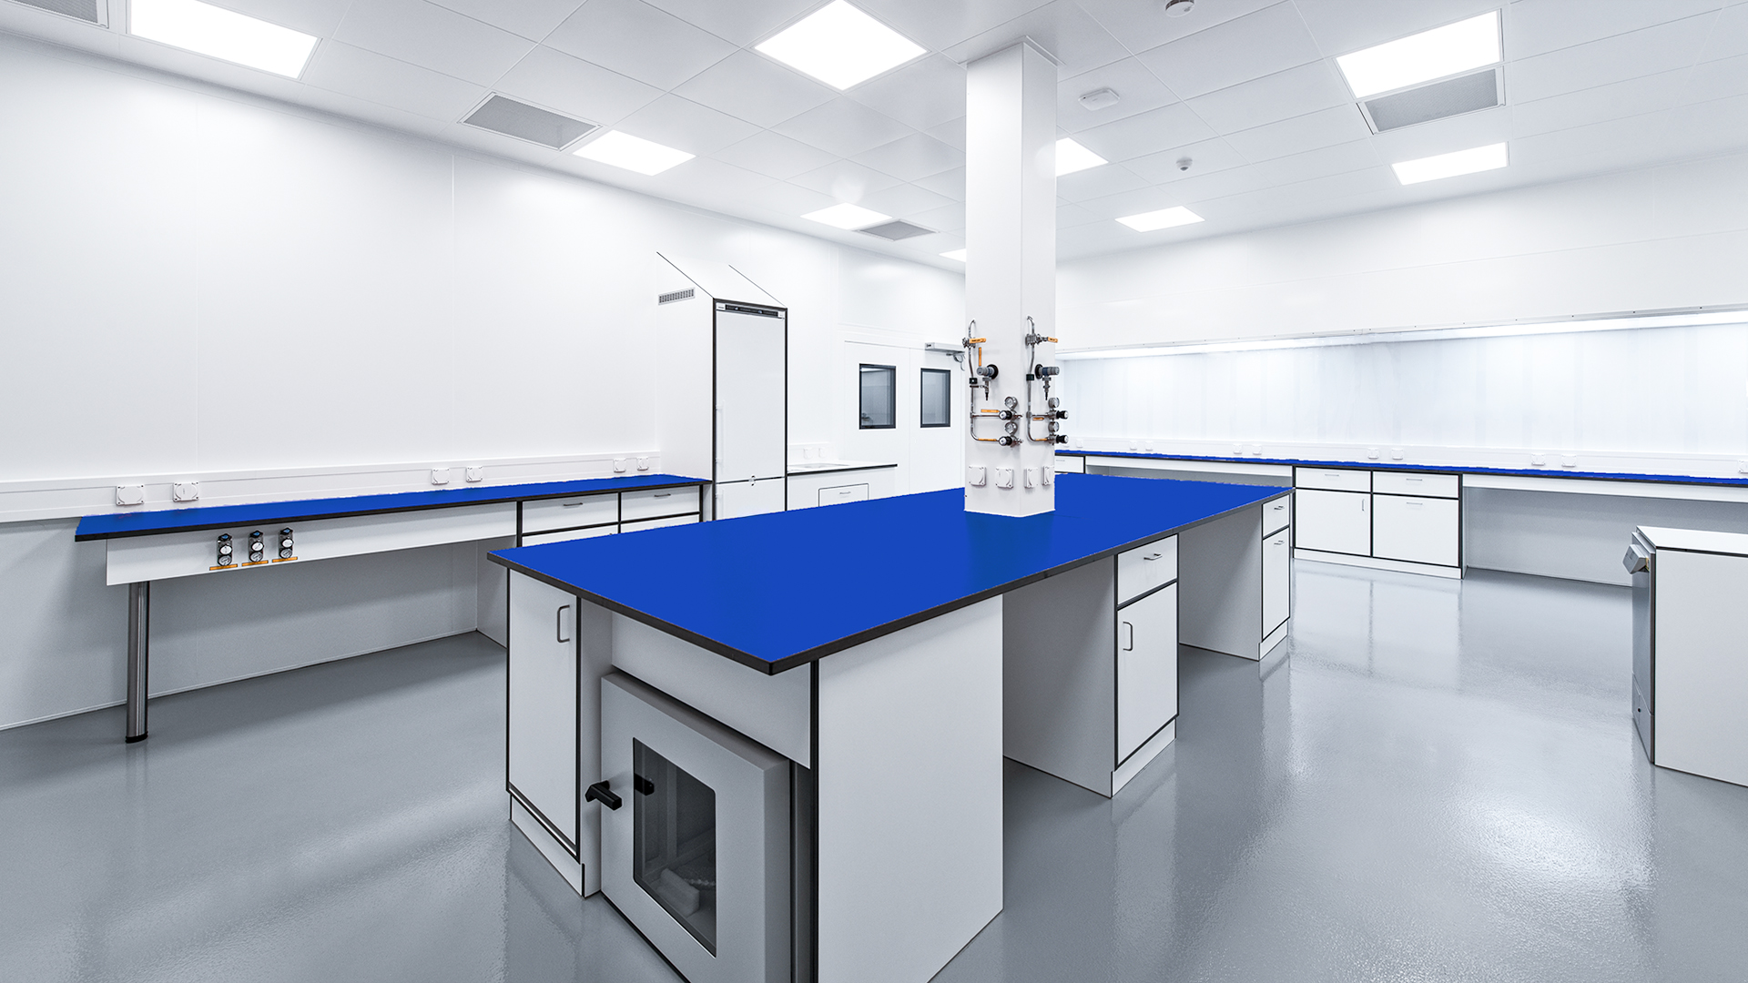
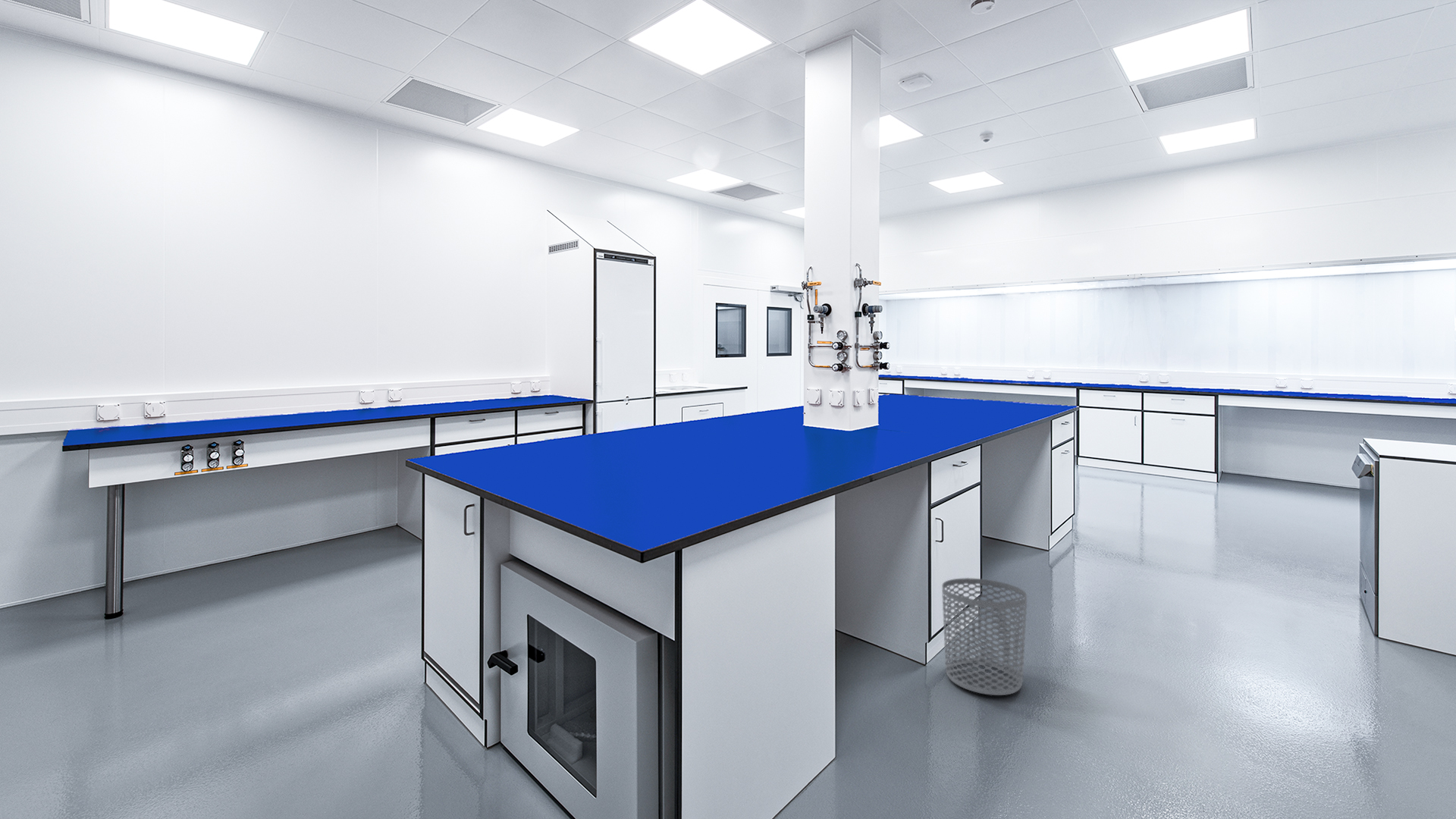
+ waste bin [941,577,1028,696]
